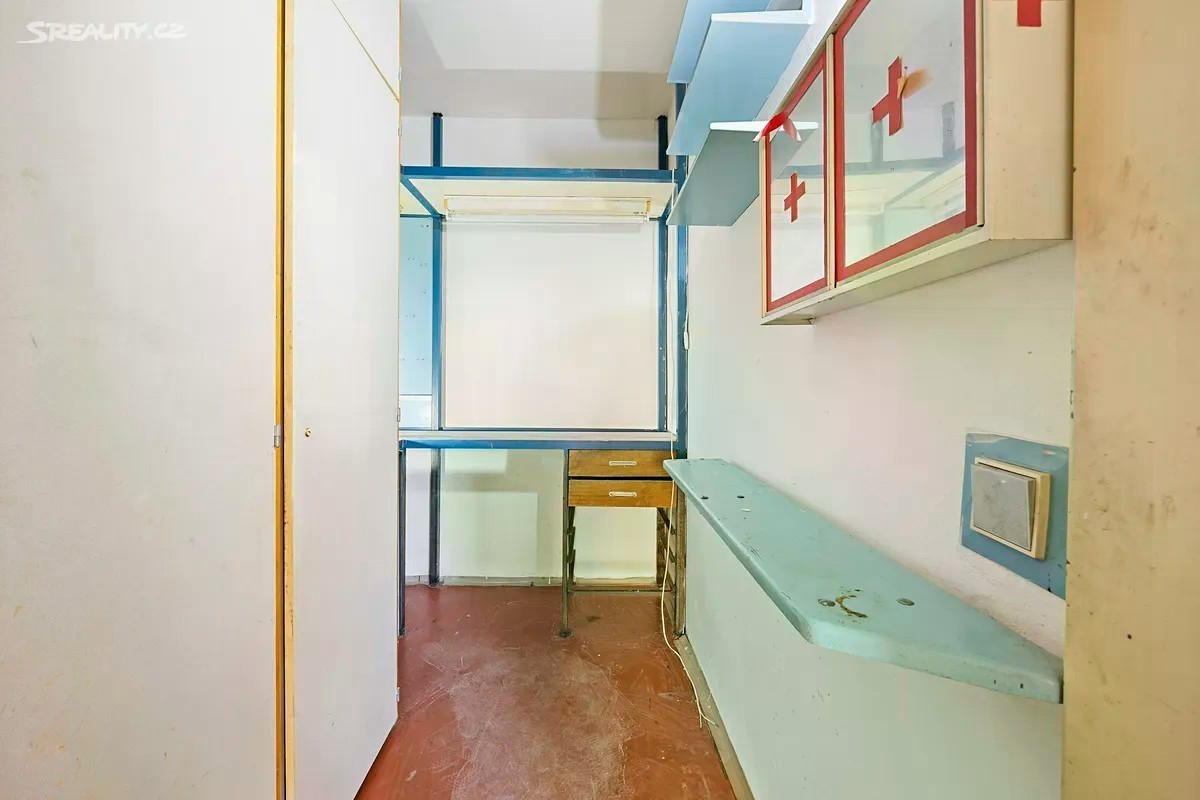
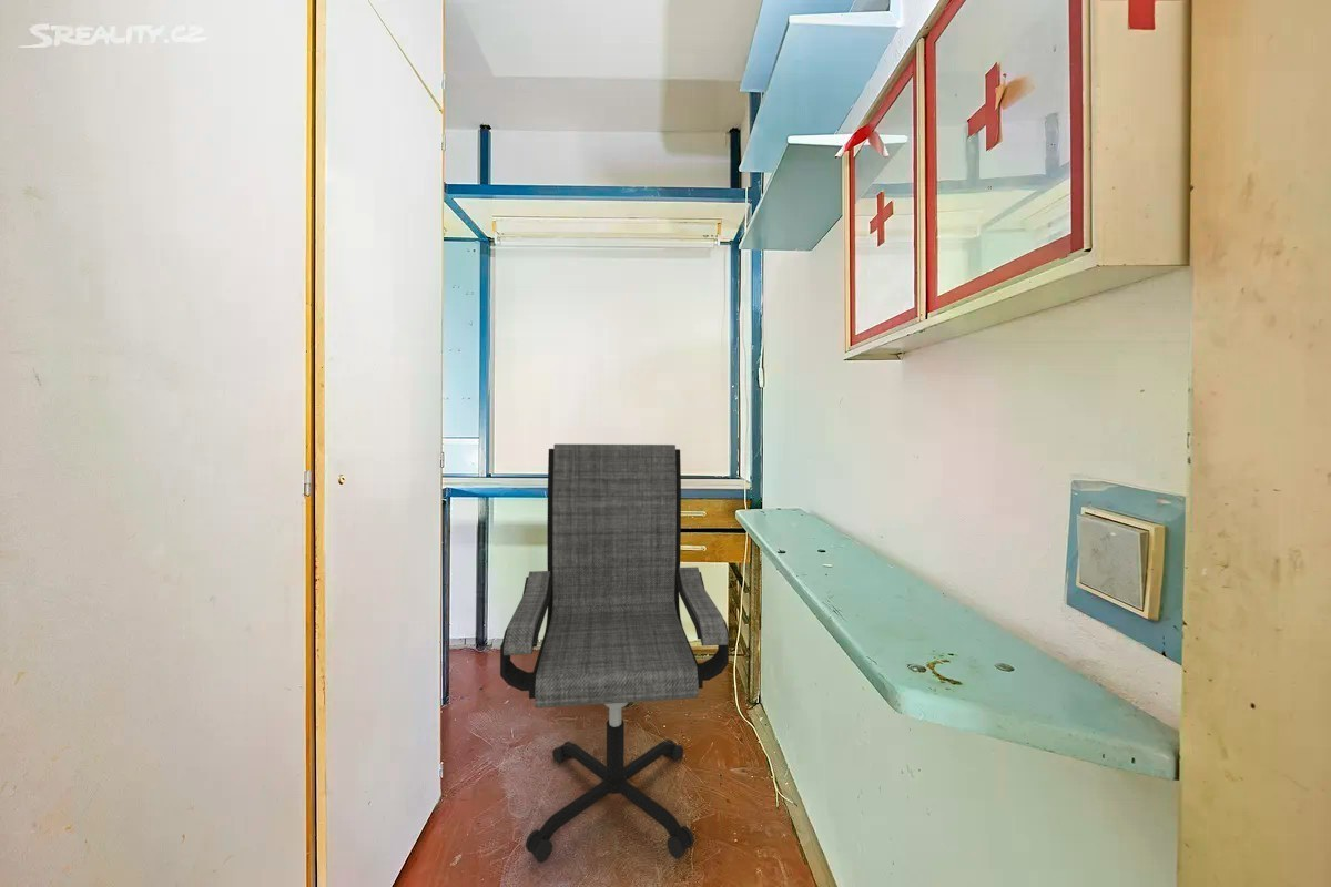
+ office chair [499,442,731,864]
